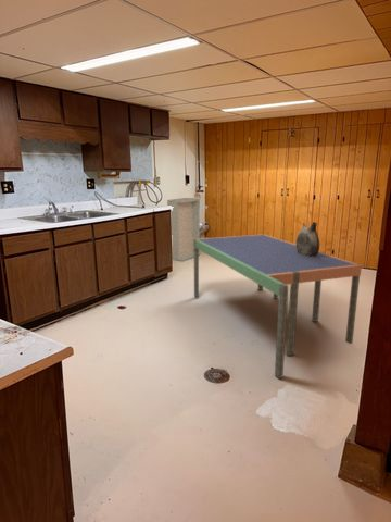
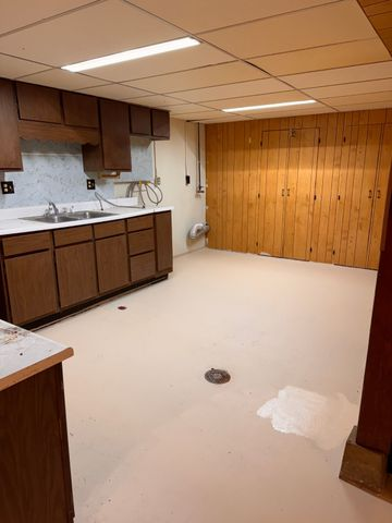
- ceramic jug [295,221,320,257]
- storage cabinet [166,197,201,262]
- dining table [193,234,363,380]
